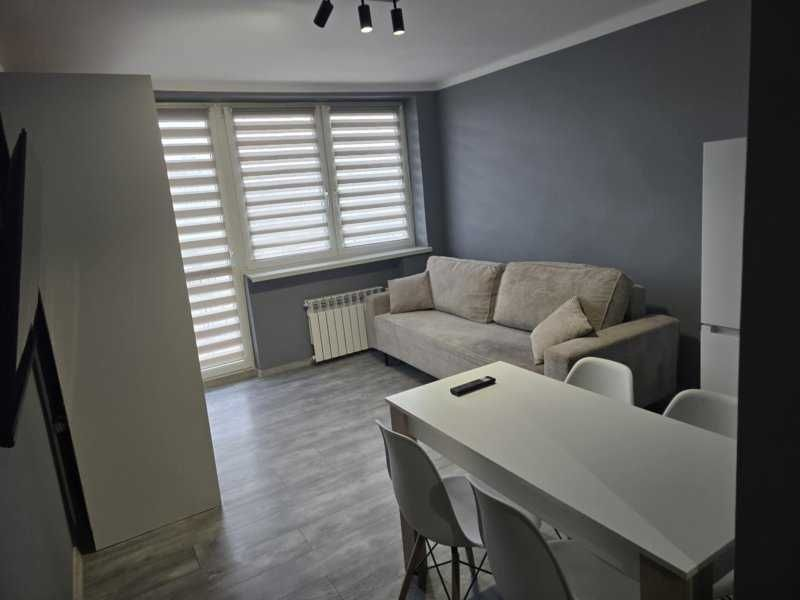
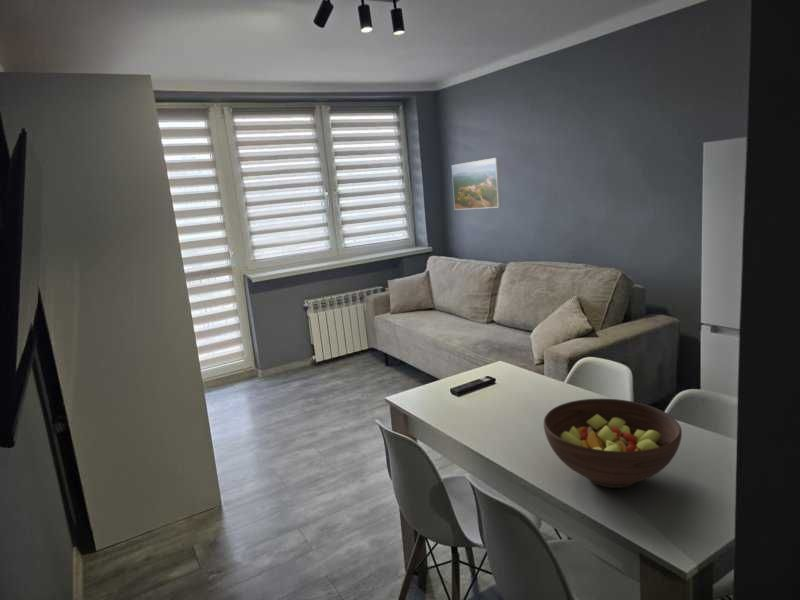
+ fruit bowl [543,398,683,489]
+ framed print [451,157,502,211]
